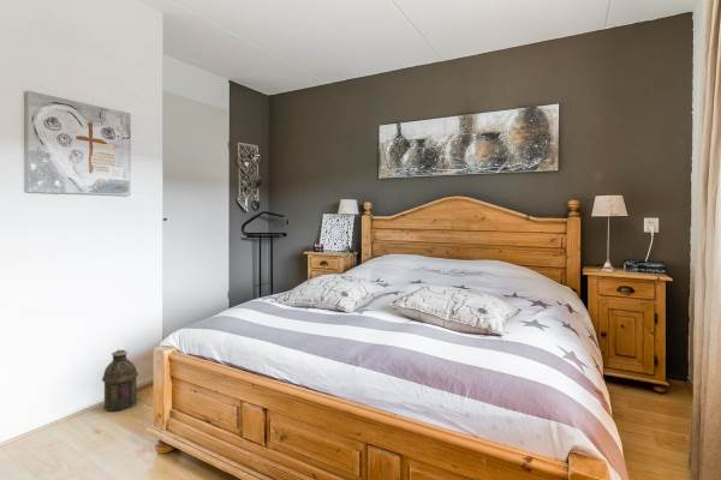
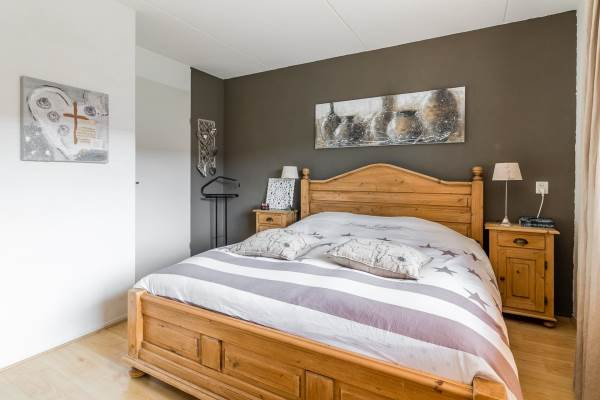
- lantern [101,349,139,413]
